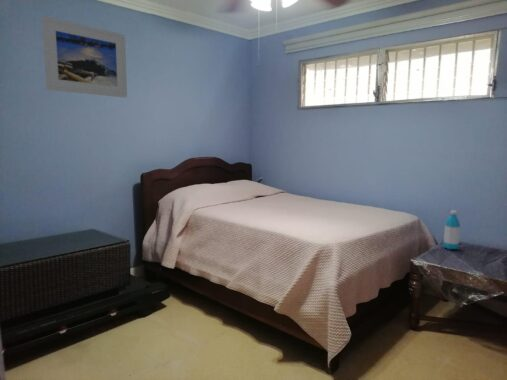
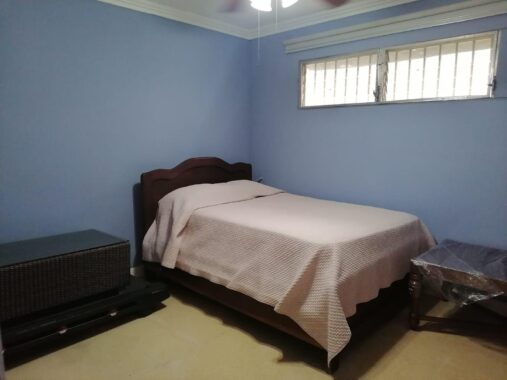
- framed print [41,15,128,99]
- water bottle [442,210,461,250]
